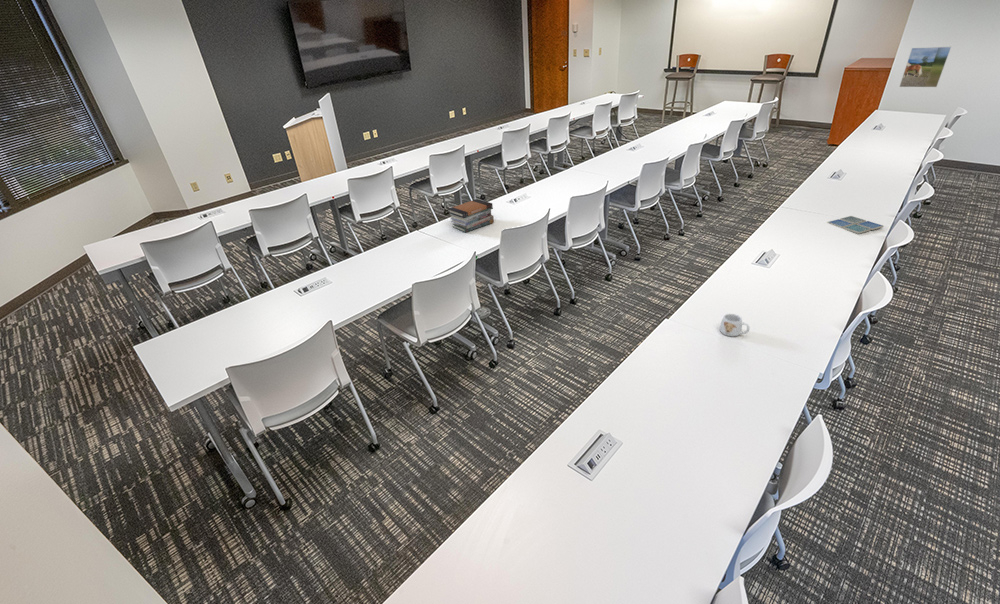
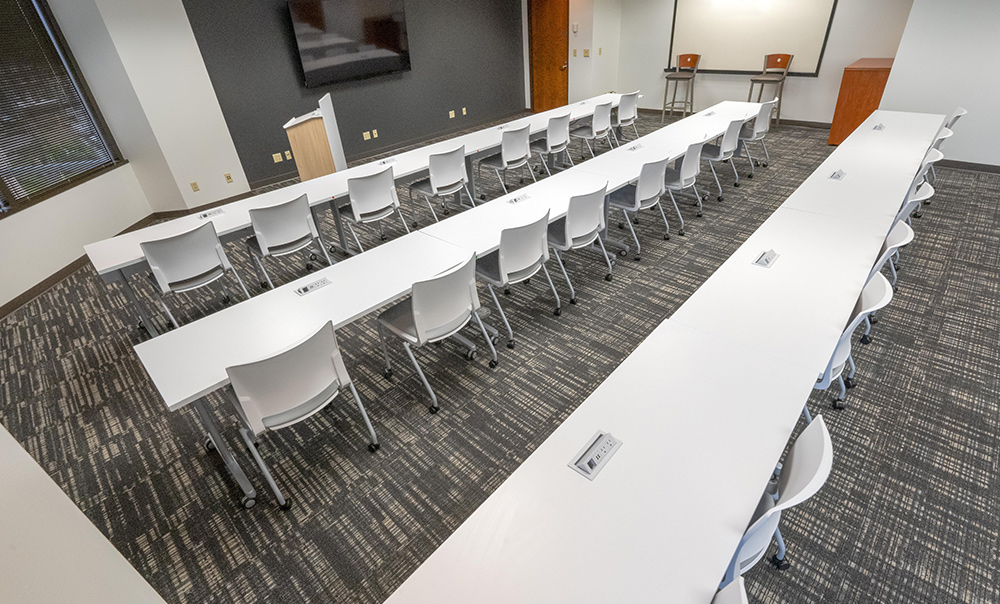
- book stack [447,198,495,233]
- mug [719,313,750,337]
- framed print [898,46,952,88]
- drink coaster [827,215,885,235]
